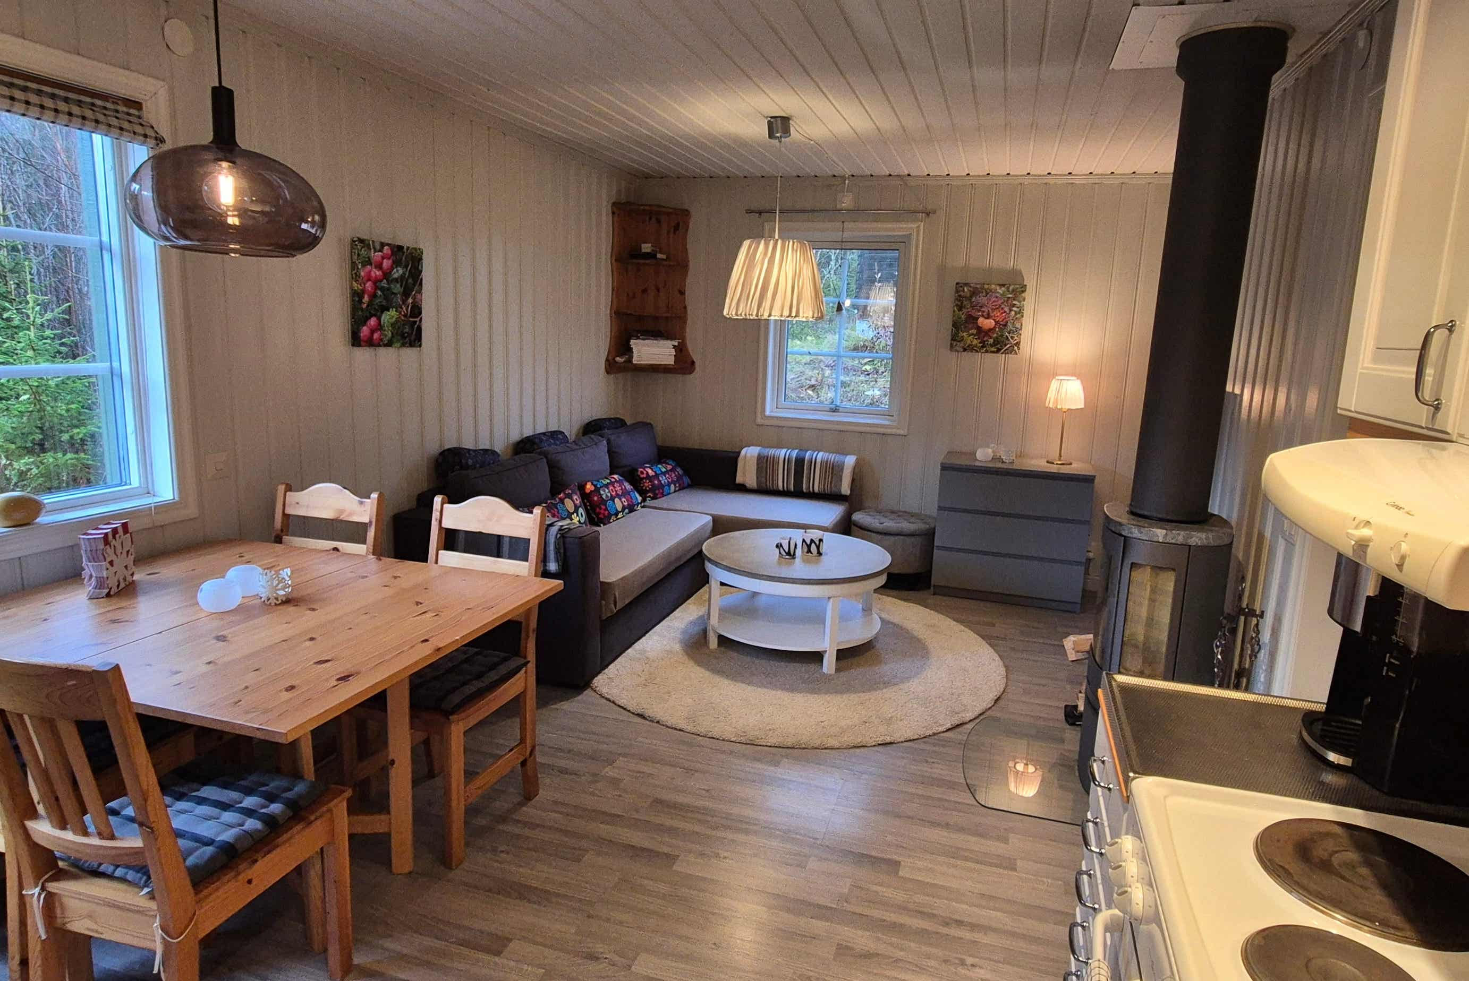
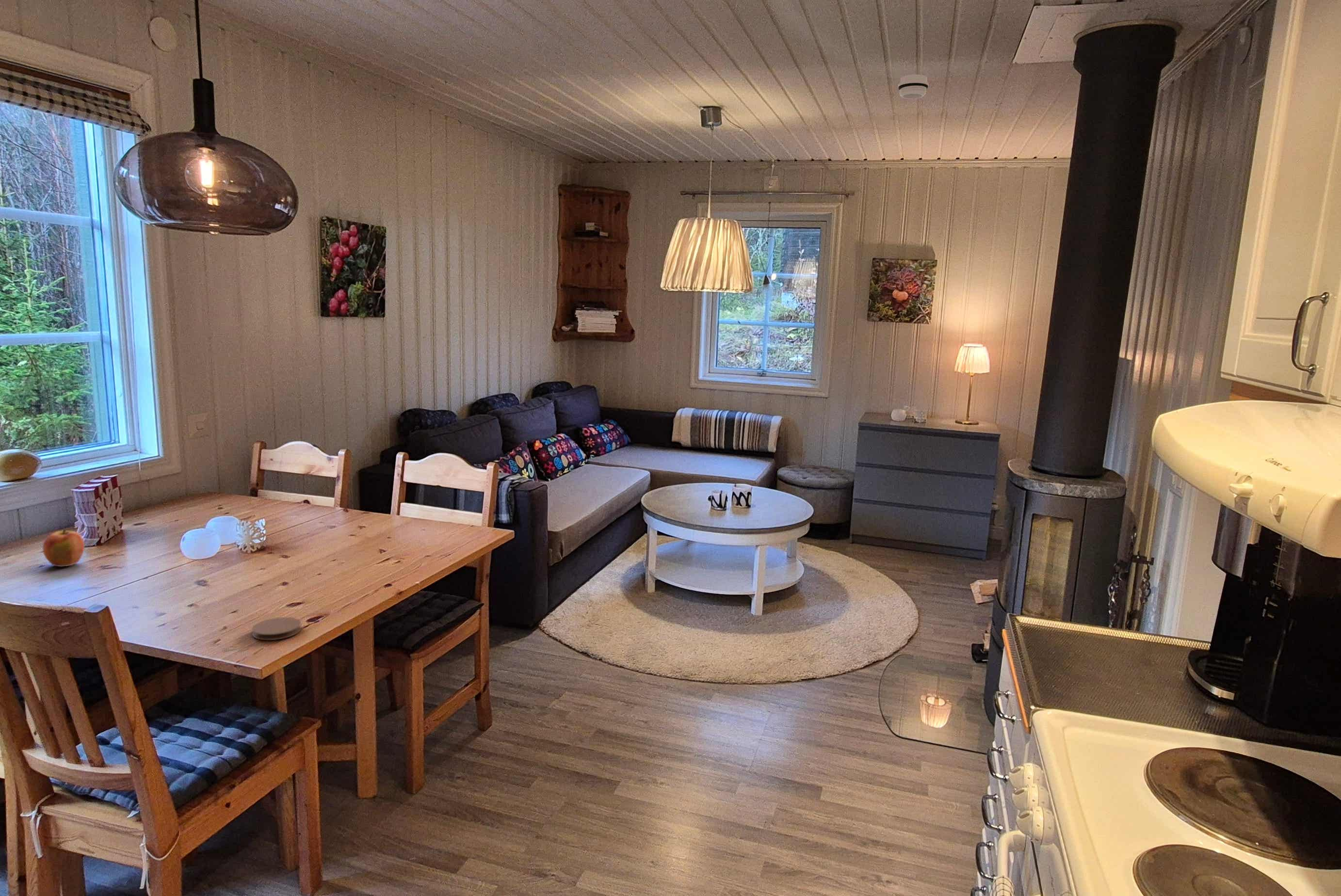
+ apple [42,528,85,567]
+ coaster [252,617,302,640]
+ smoke detector [898,74,929,99]
